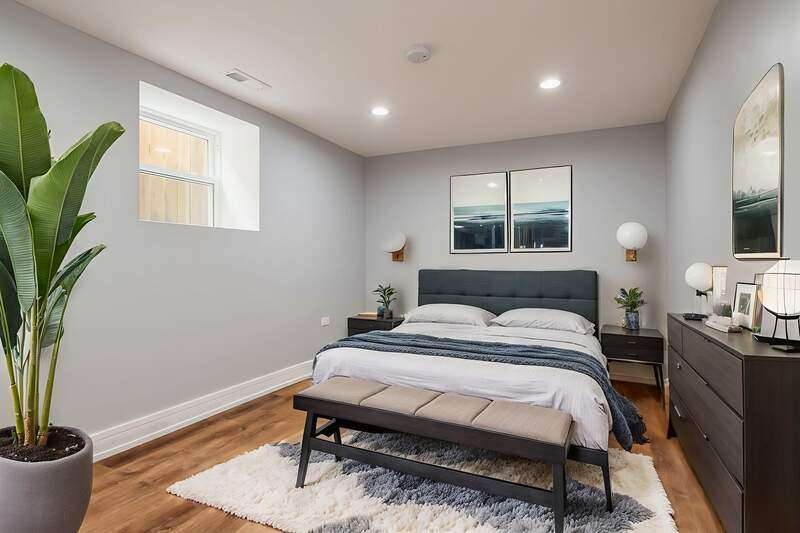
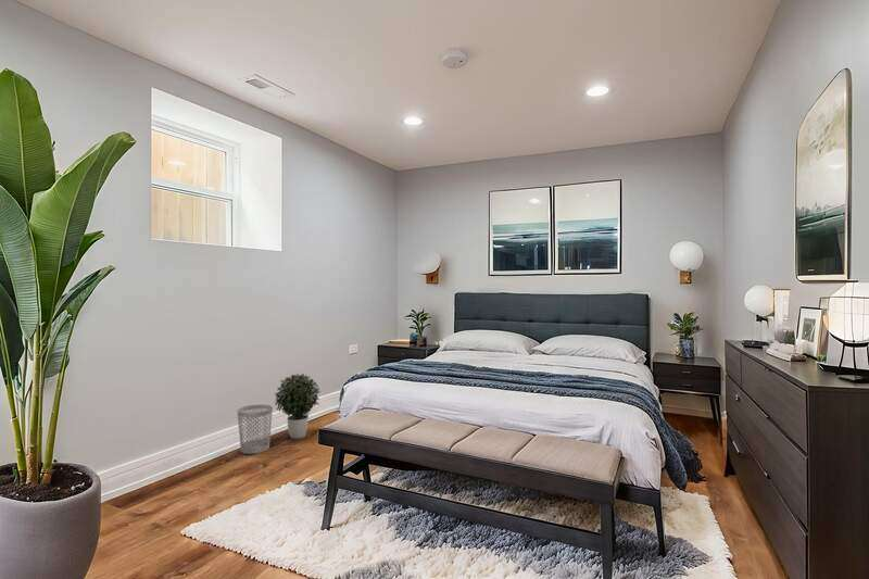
+ wastebasket [236,403,274,455]
+ potted plant [273,373,322,440]
